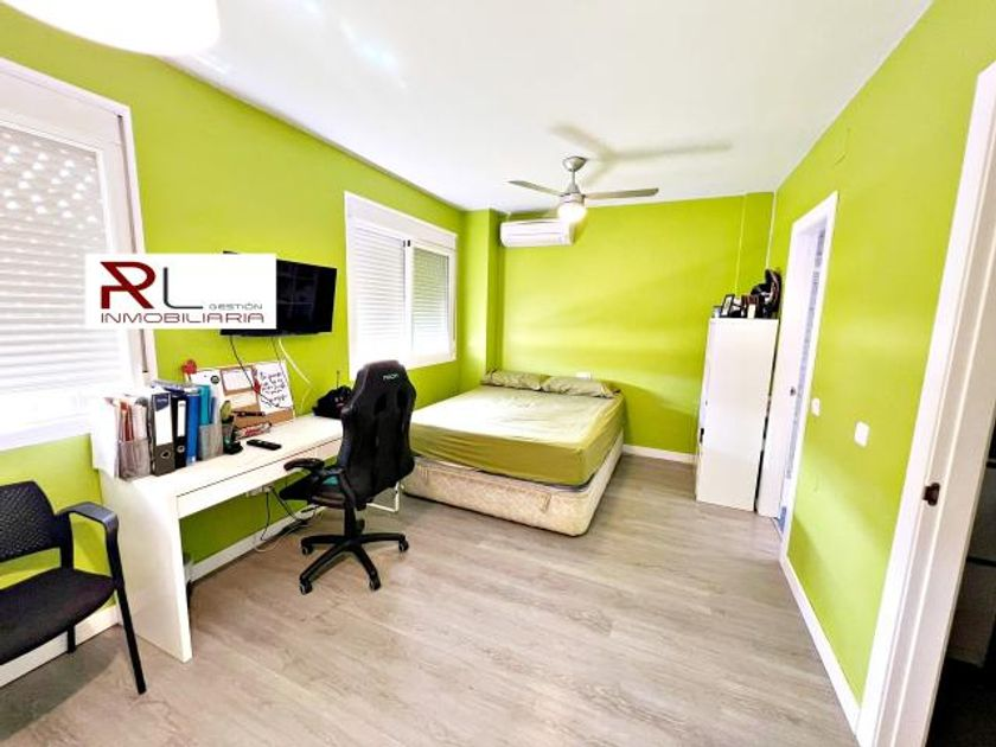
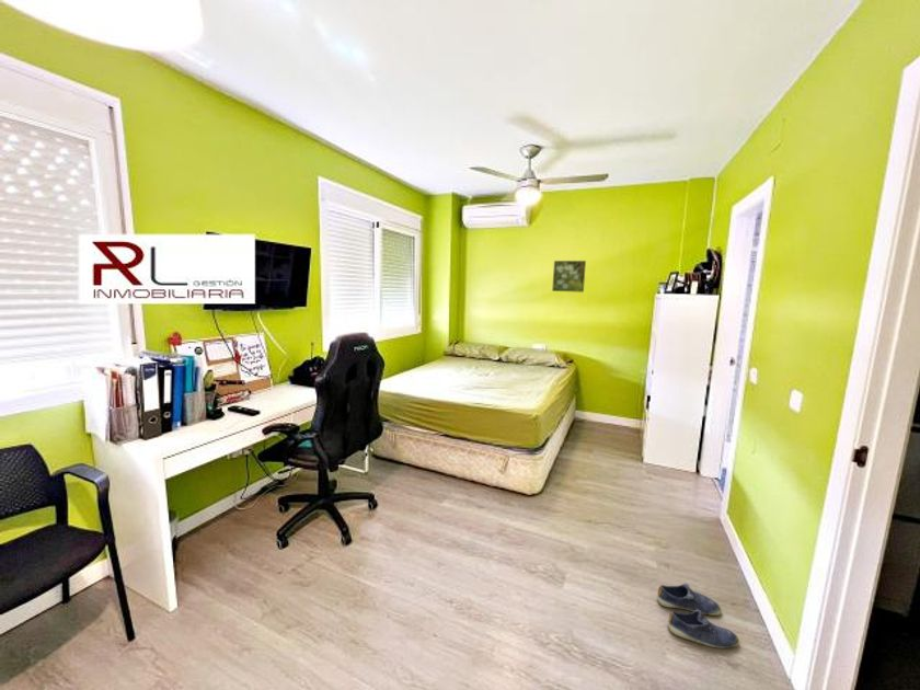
+ shoe [656,583,740,649]
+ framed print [551,260,587,294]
